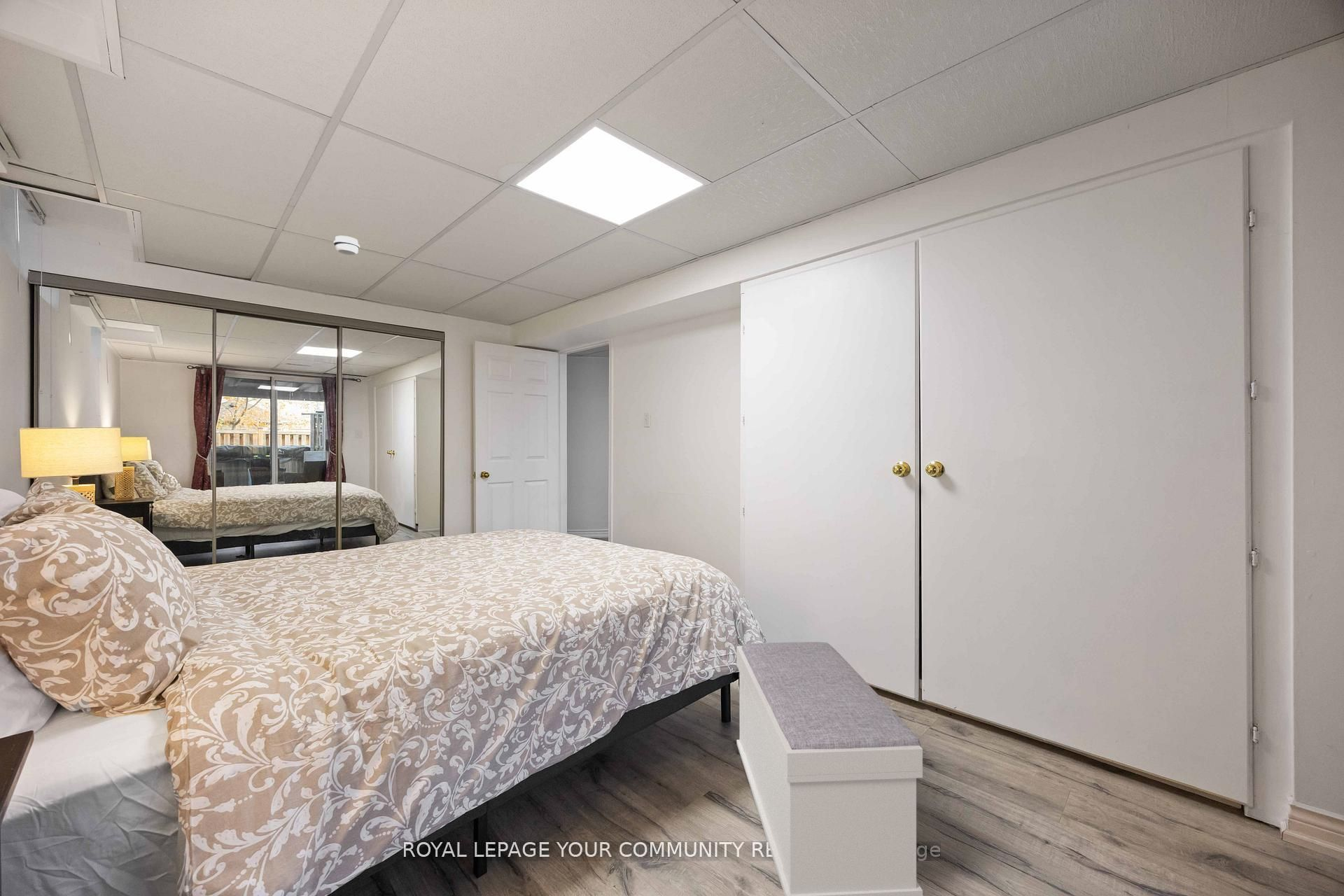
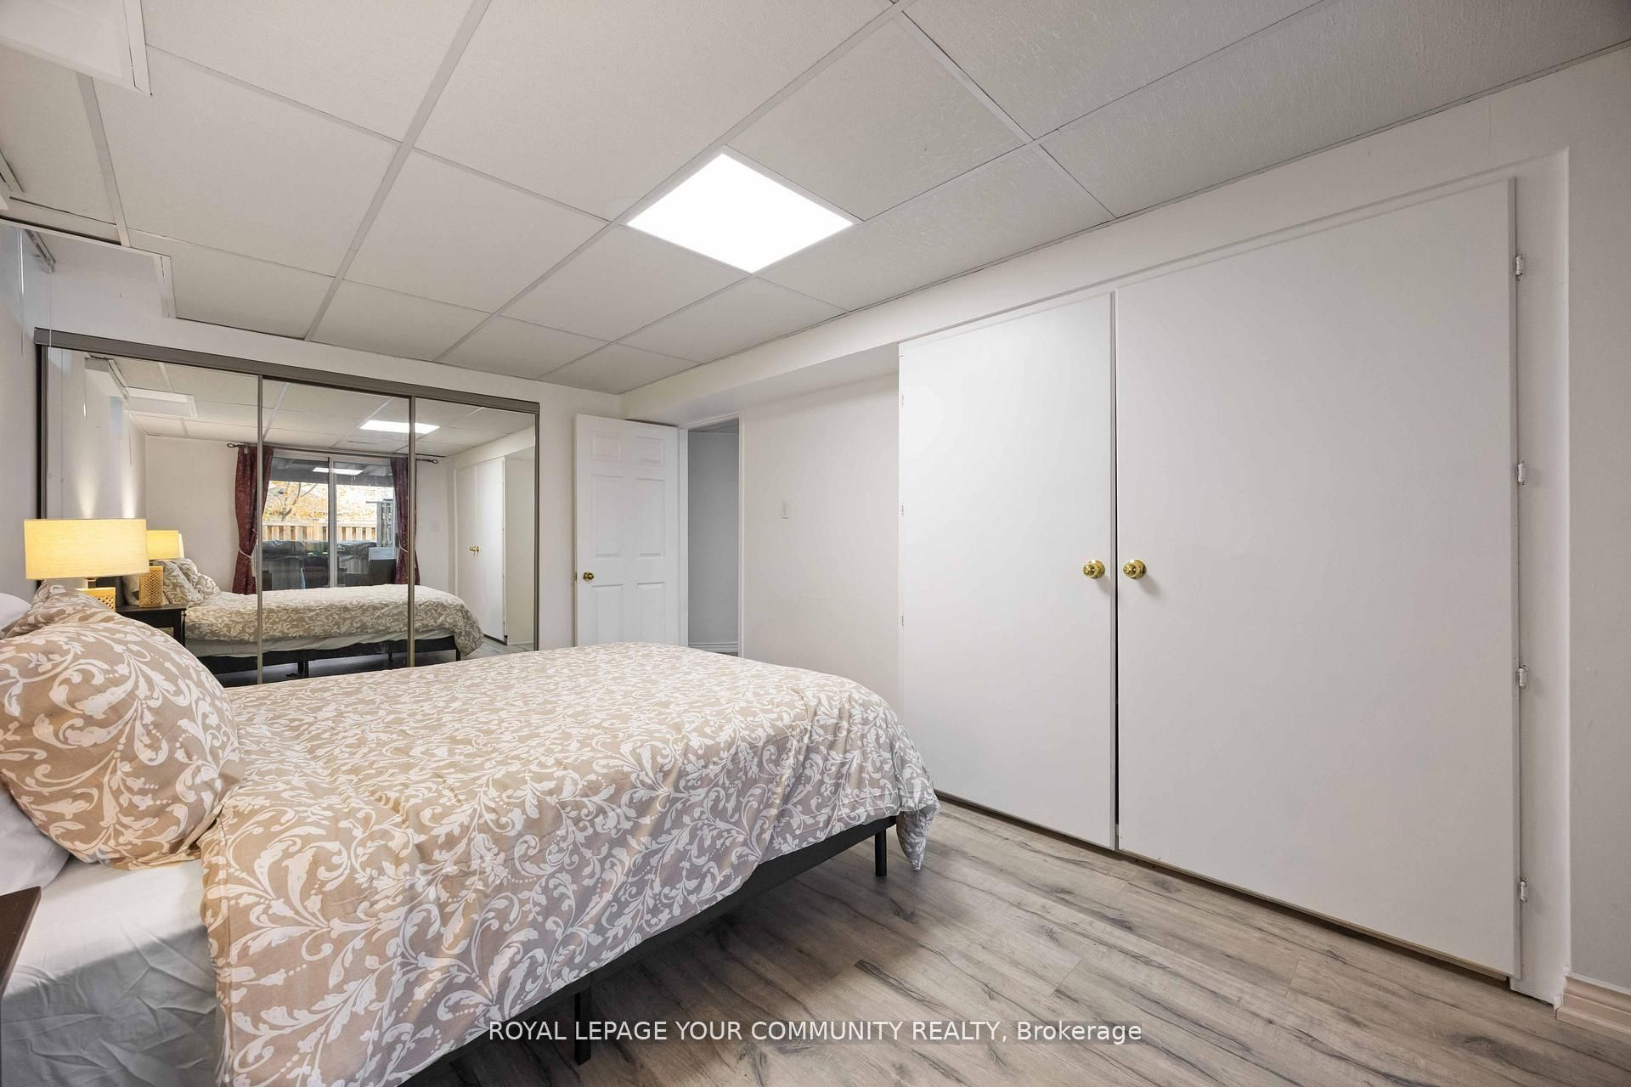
- smoke detector [333,235,360,256]
- bench [736,641,923,896]
